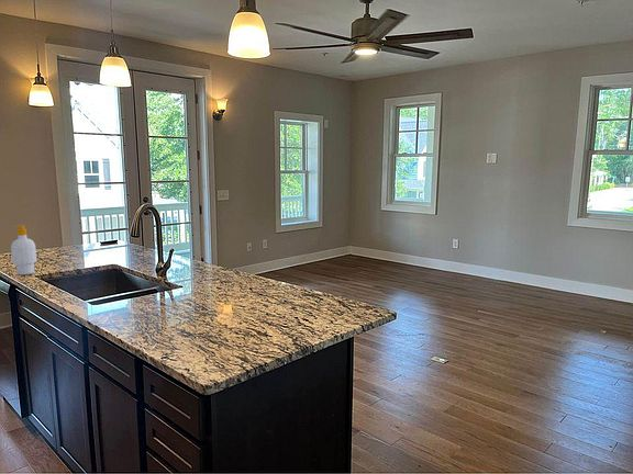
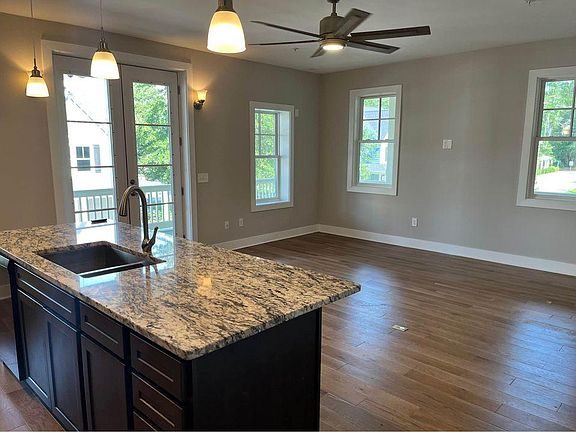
- soap bottle [10,225,37,276]
